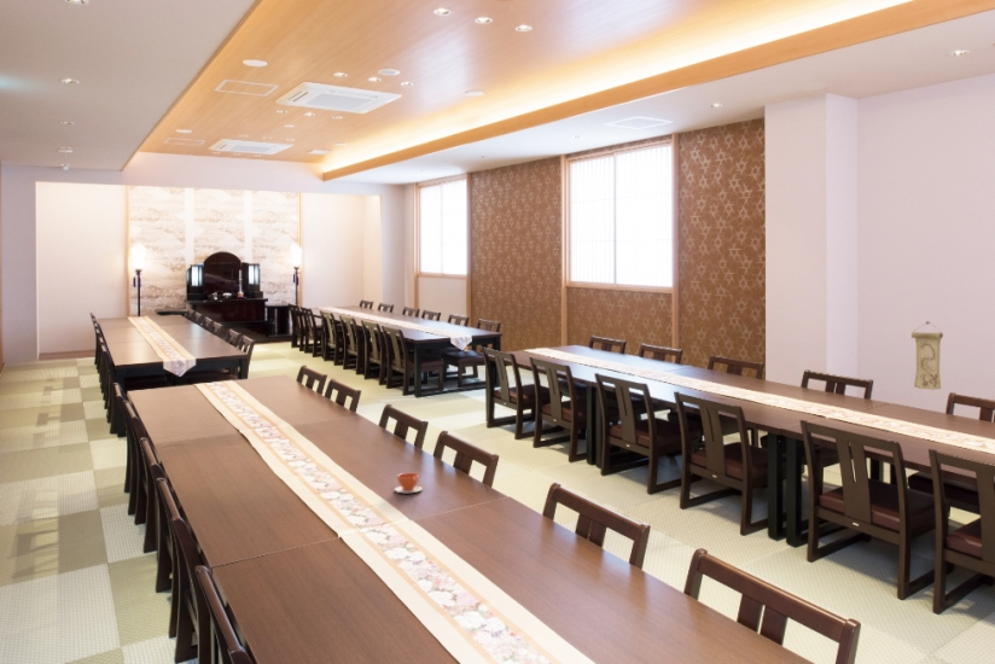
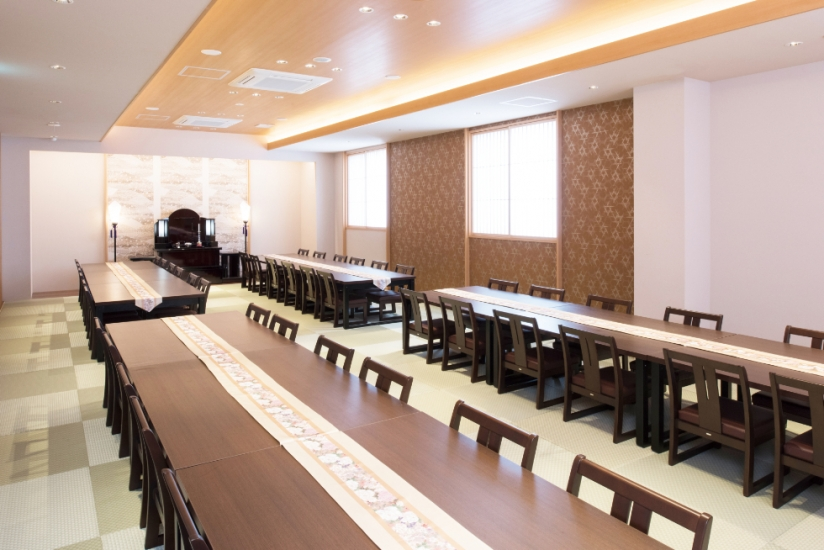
- teacup [394,472,424,494]
- wall scroll [910,320,944,391]
